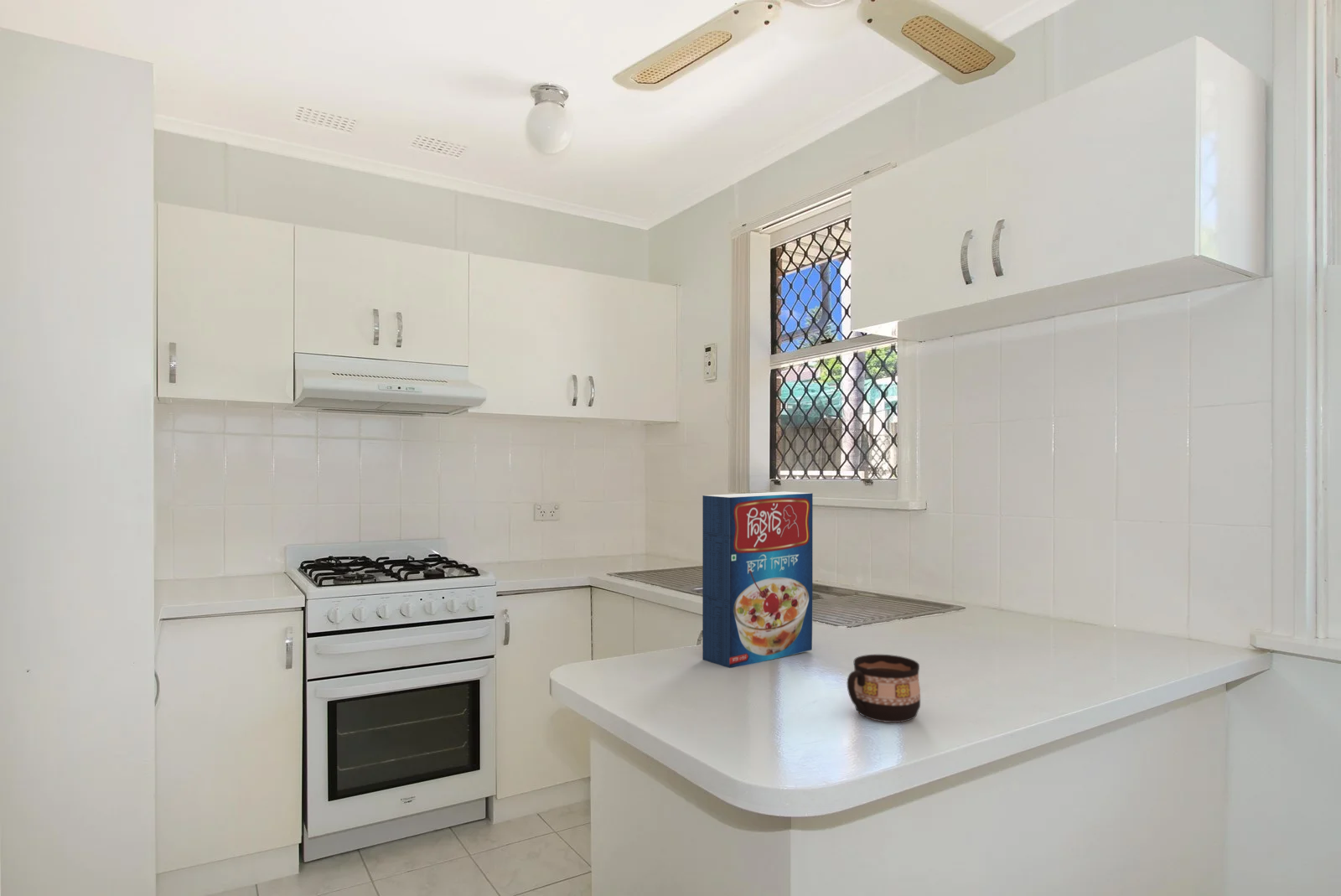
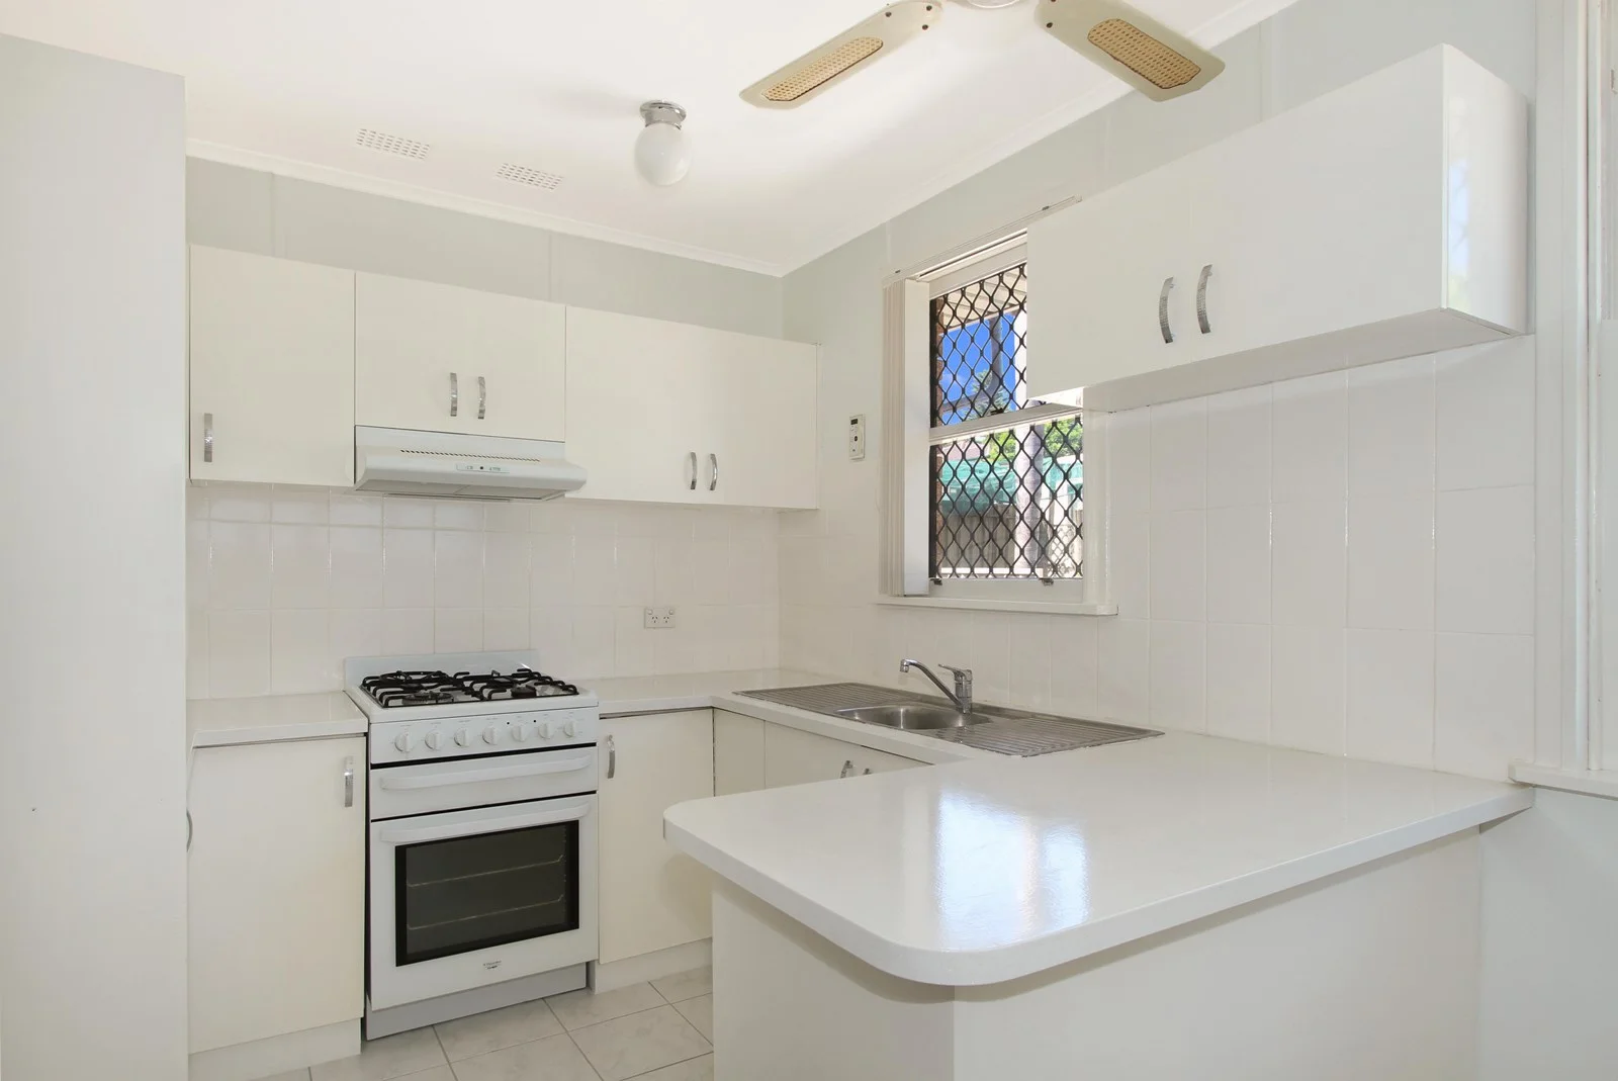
- cereal box [702,491,814,669]
- cup [847,654,921,723]
